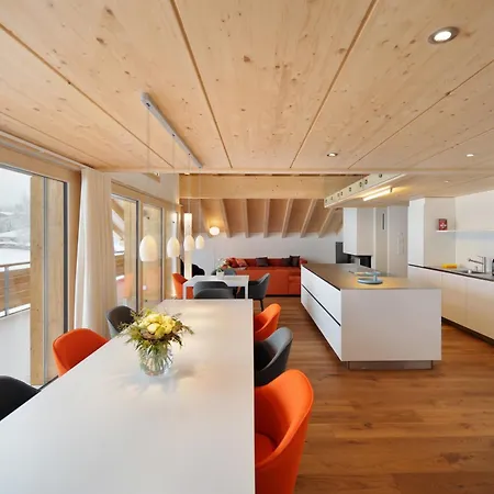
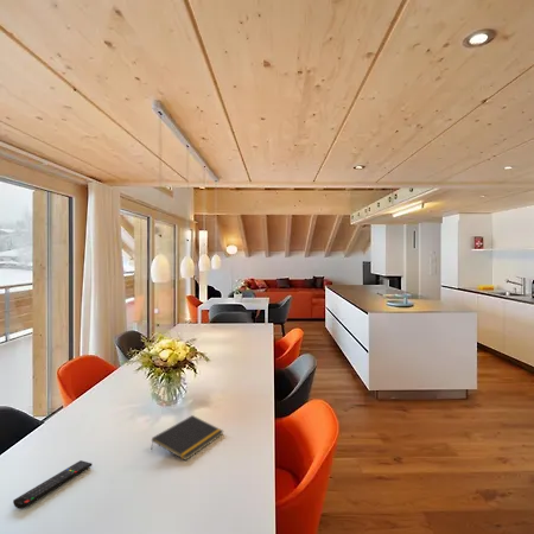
+ remote control [12,459,93,510]
+ notepad [150,414,224,462]
